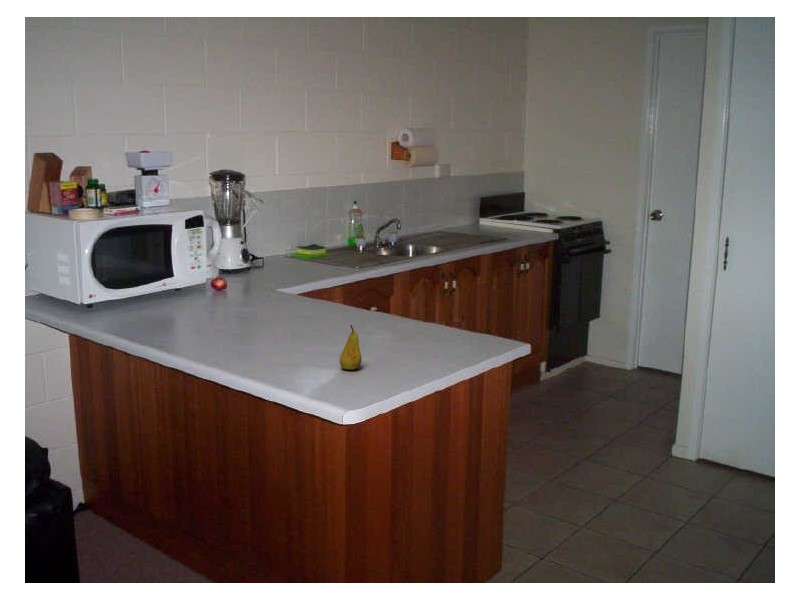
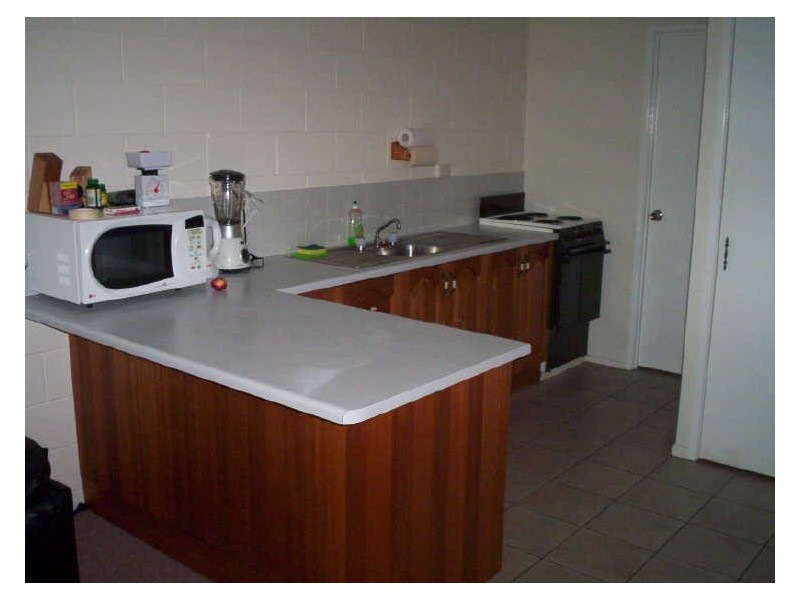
- fruit [339,324,363,371]
